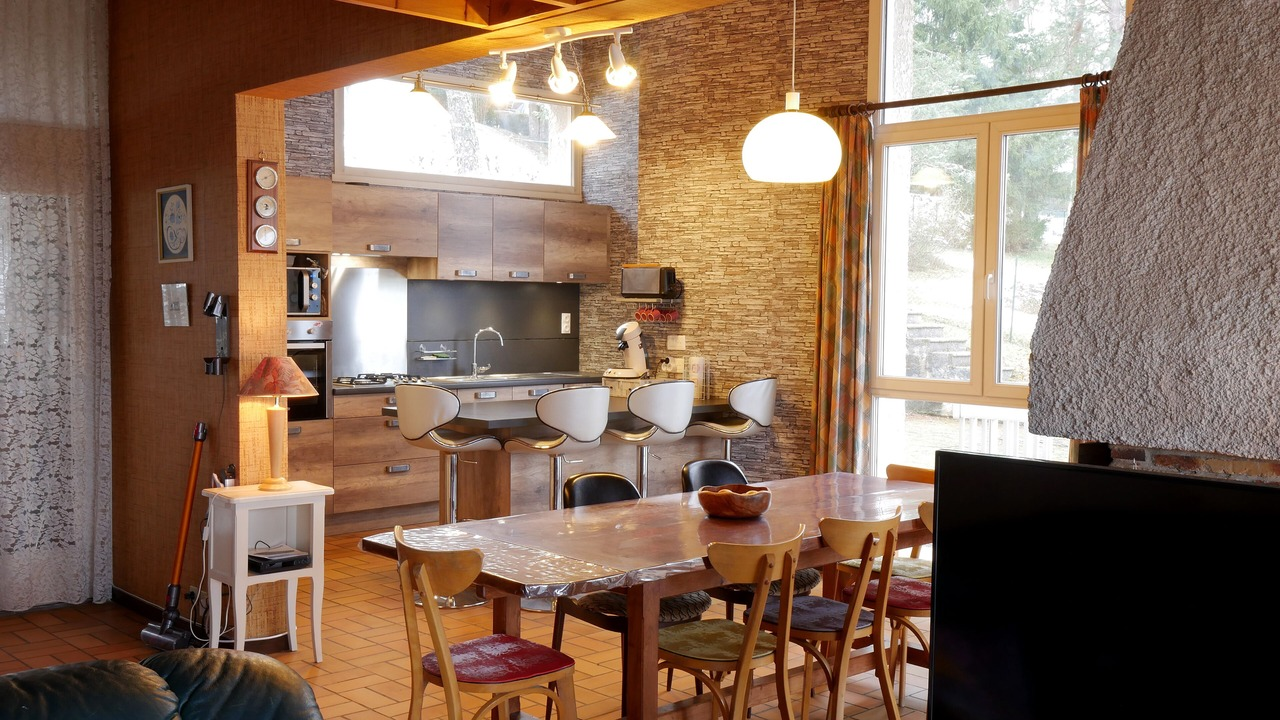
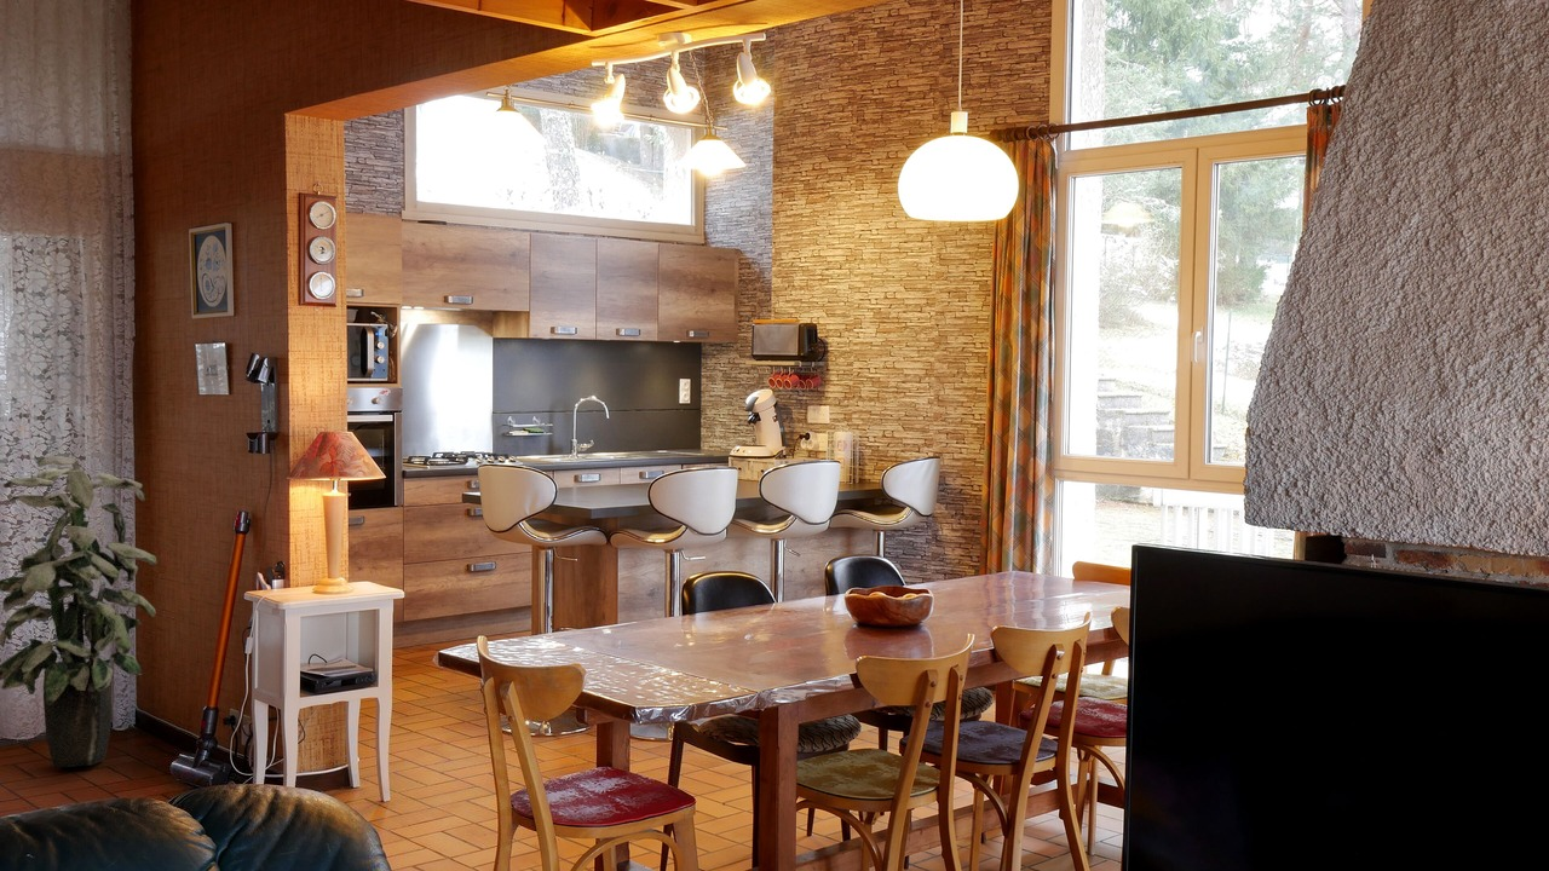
+ indoor plant [0,455,159,768]
